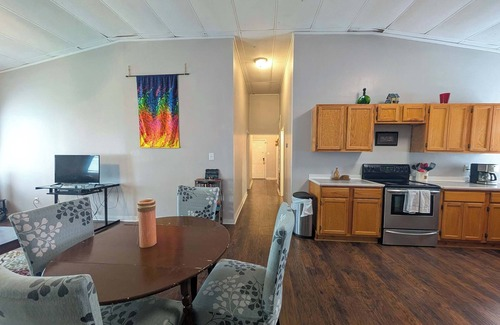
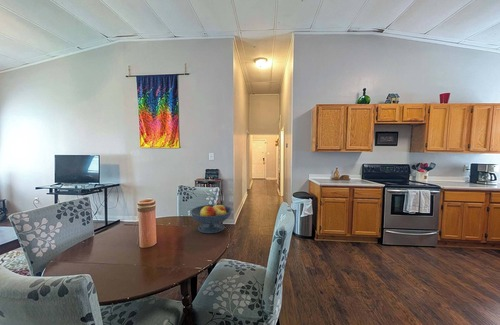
+ fruit bowl [189,204,233,234]
